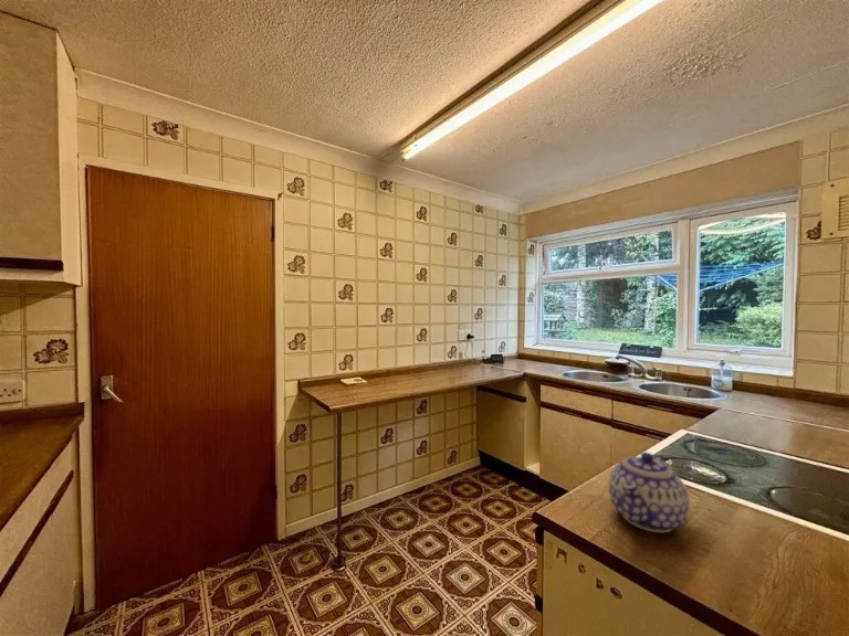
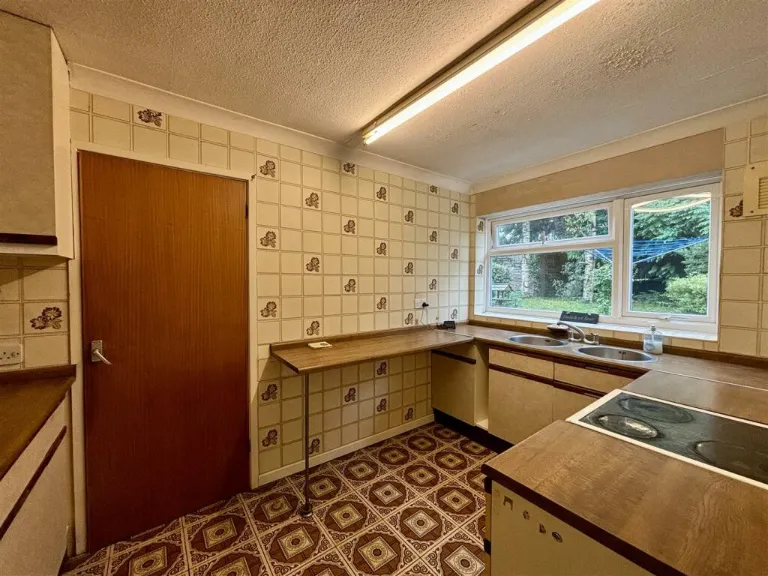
- teapot [608,451,690,533]
